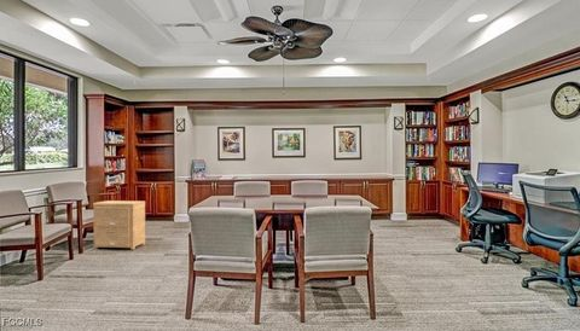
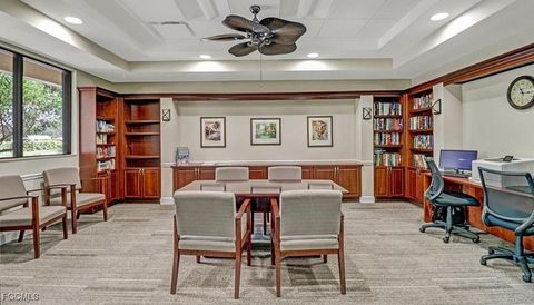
- side table [92,199,146,250]
